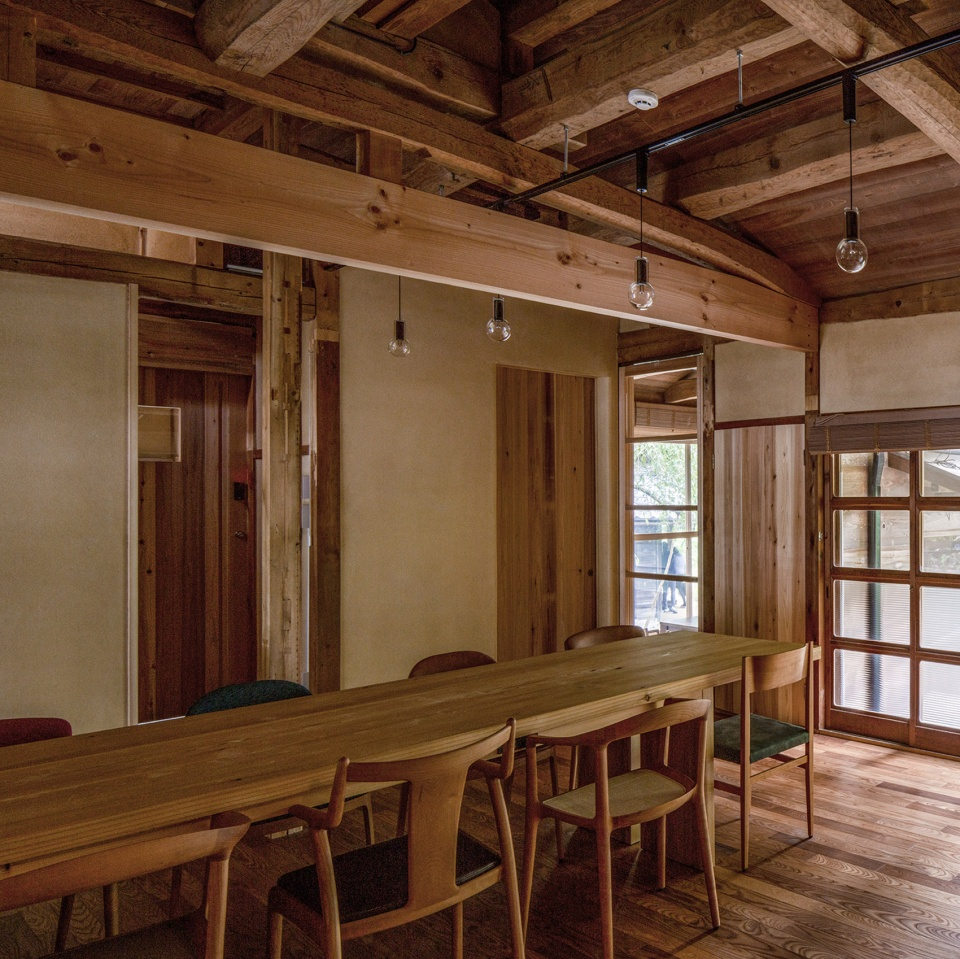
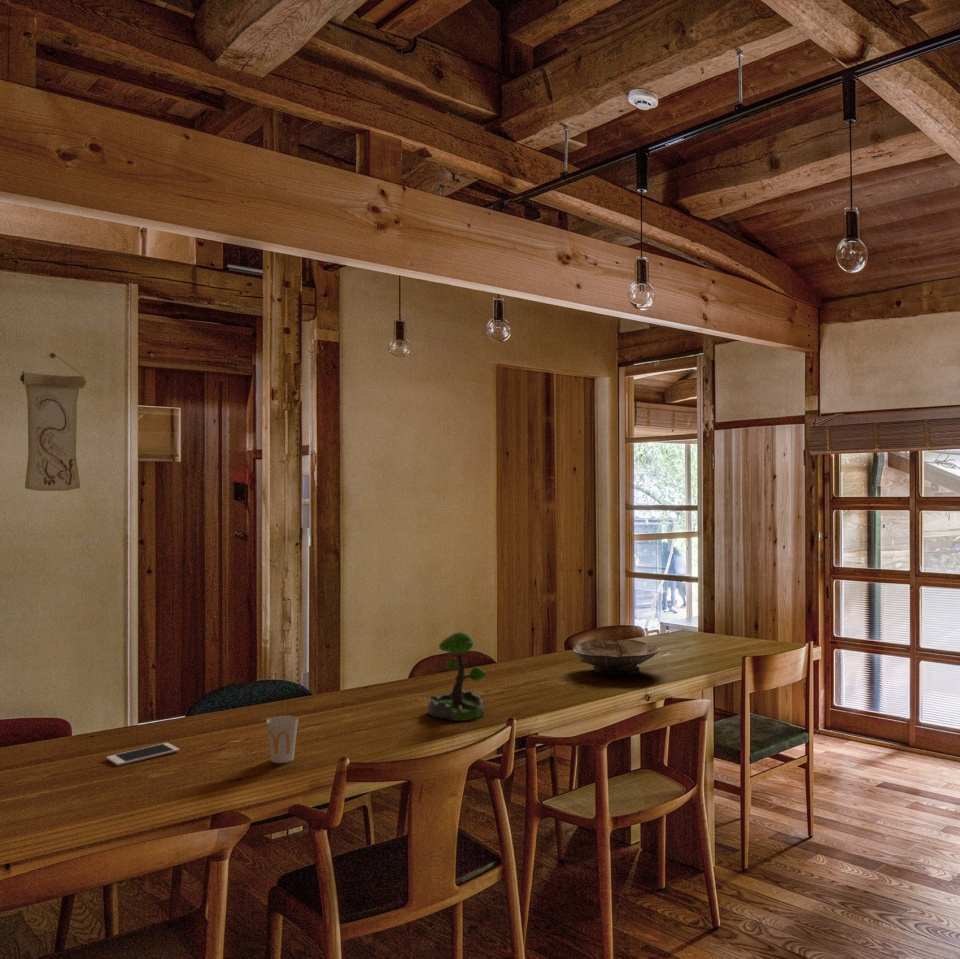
+ wall scroll [19,352,87,492]
+ cell phone [106,742,180,767]
+ bowl [572,638,661,677]
+ cup [265,715,300,764]
+ plant [427,631,488,722]
